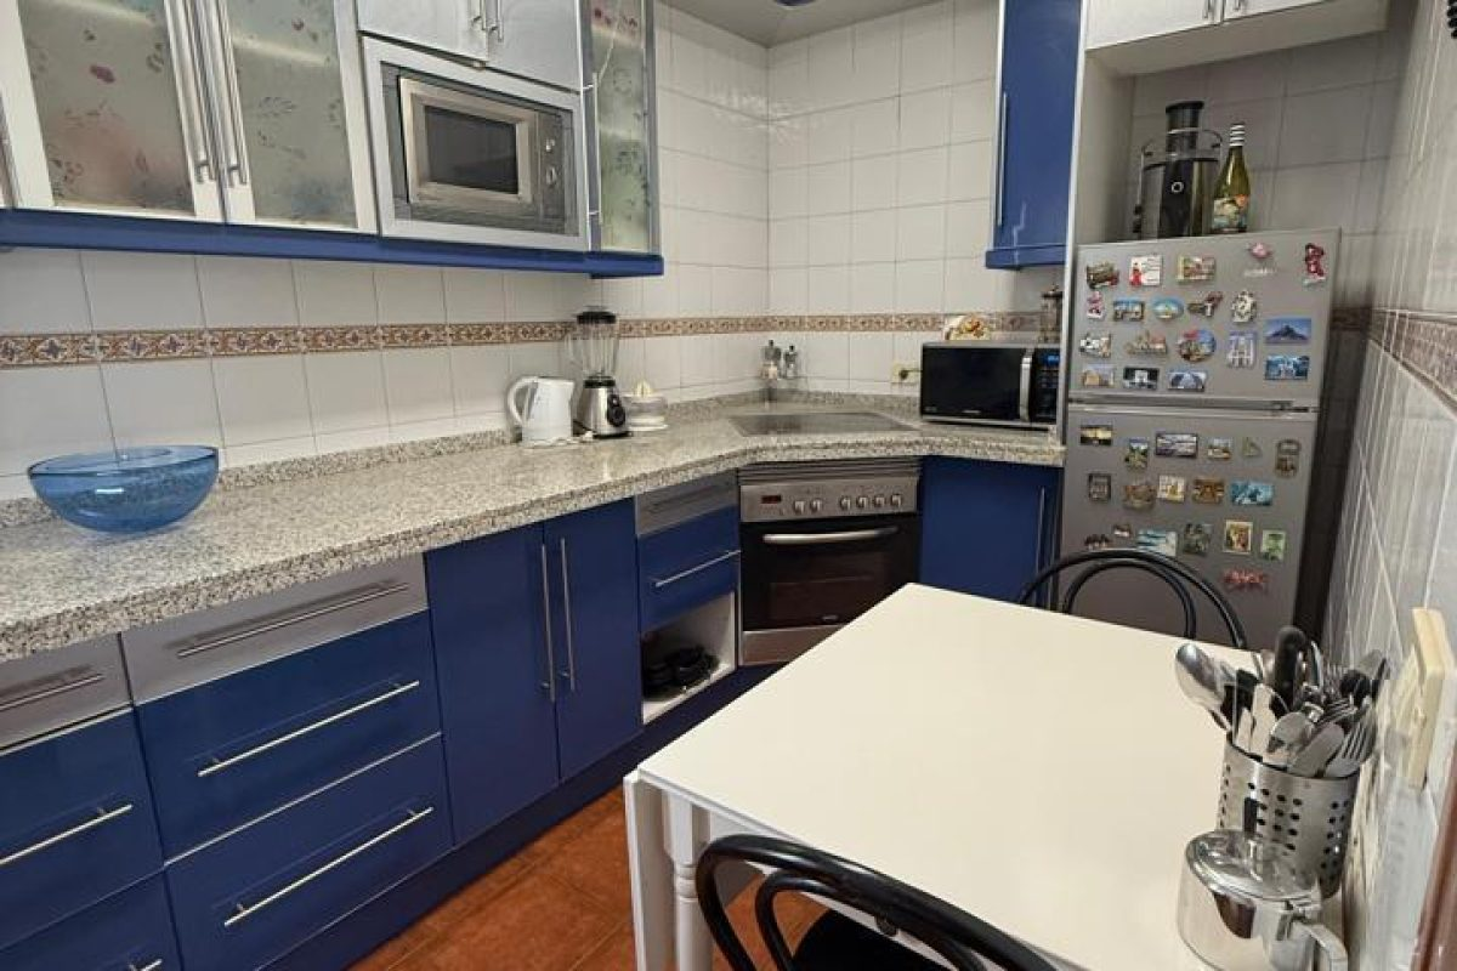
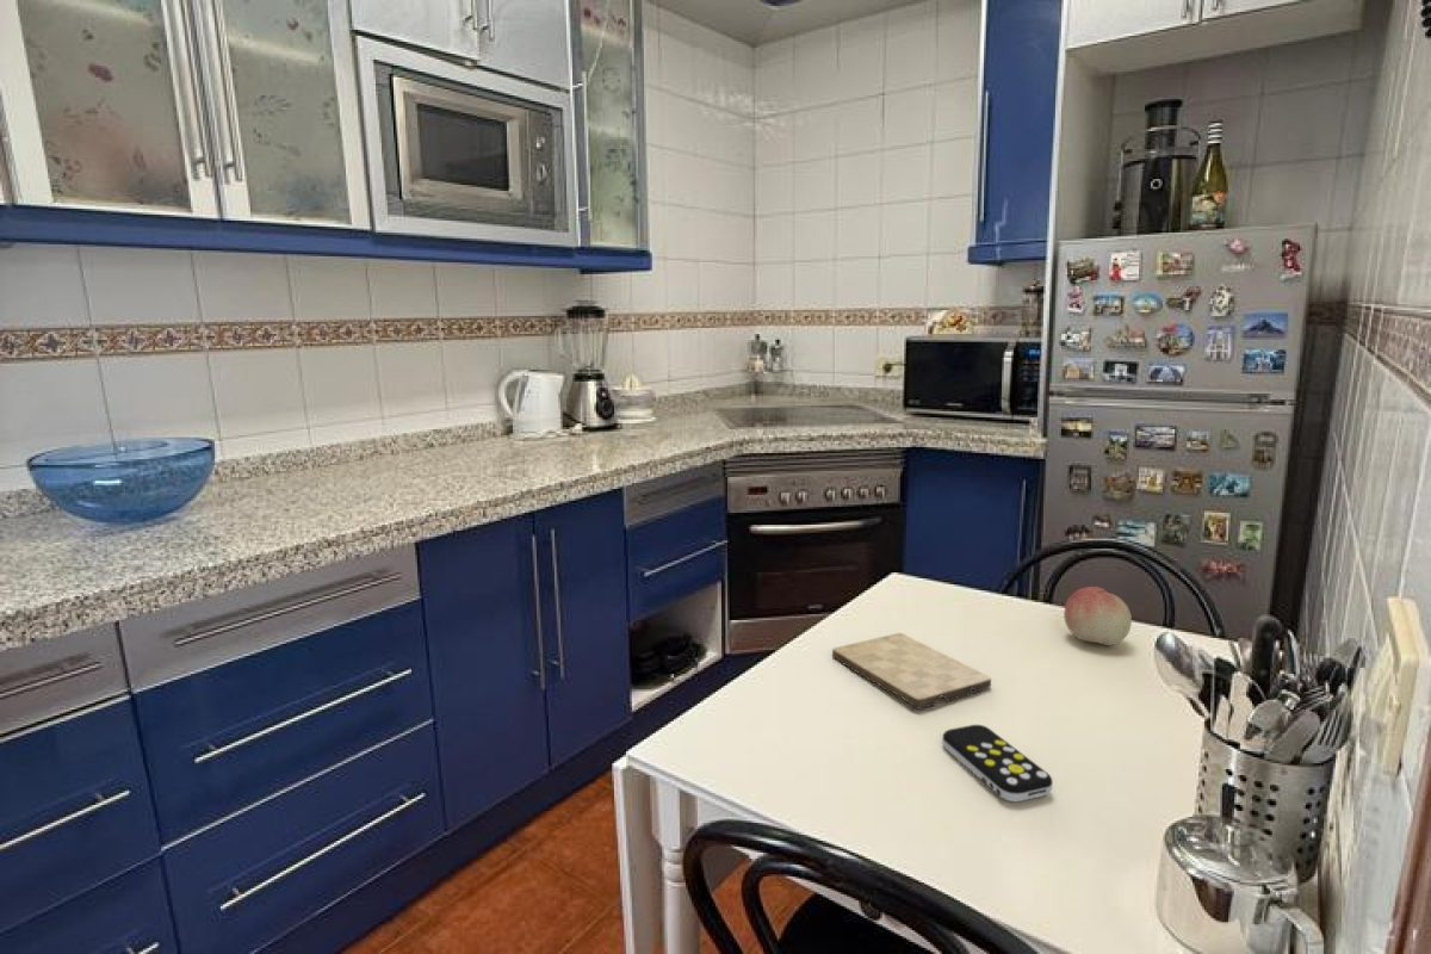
+ remote control [941,724,1054,803]
+ fruit [1063,586,1133,646]
+ cutting board [831,632,992,711]
